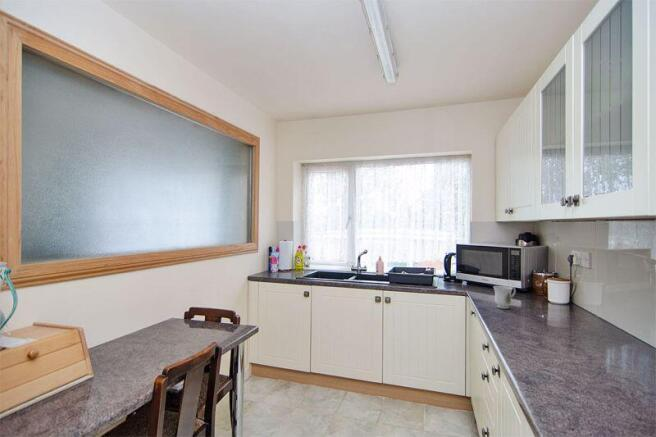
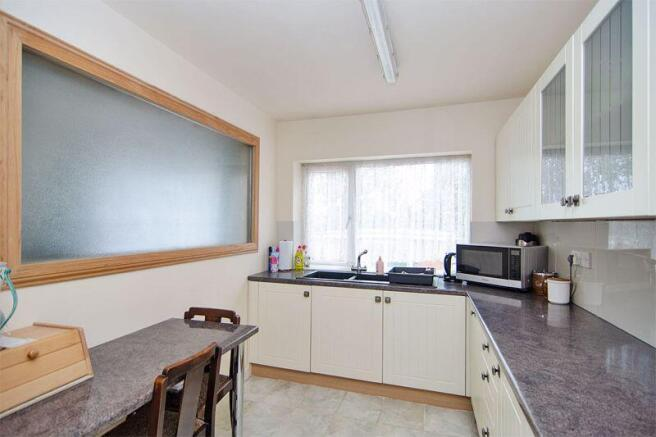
- mug [492,285,516,310]
